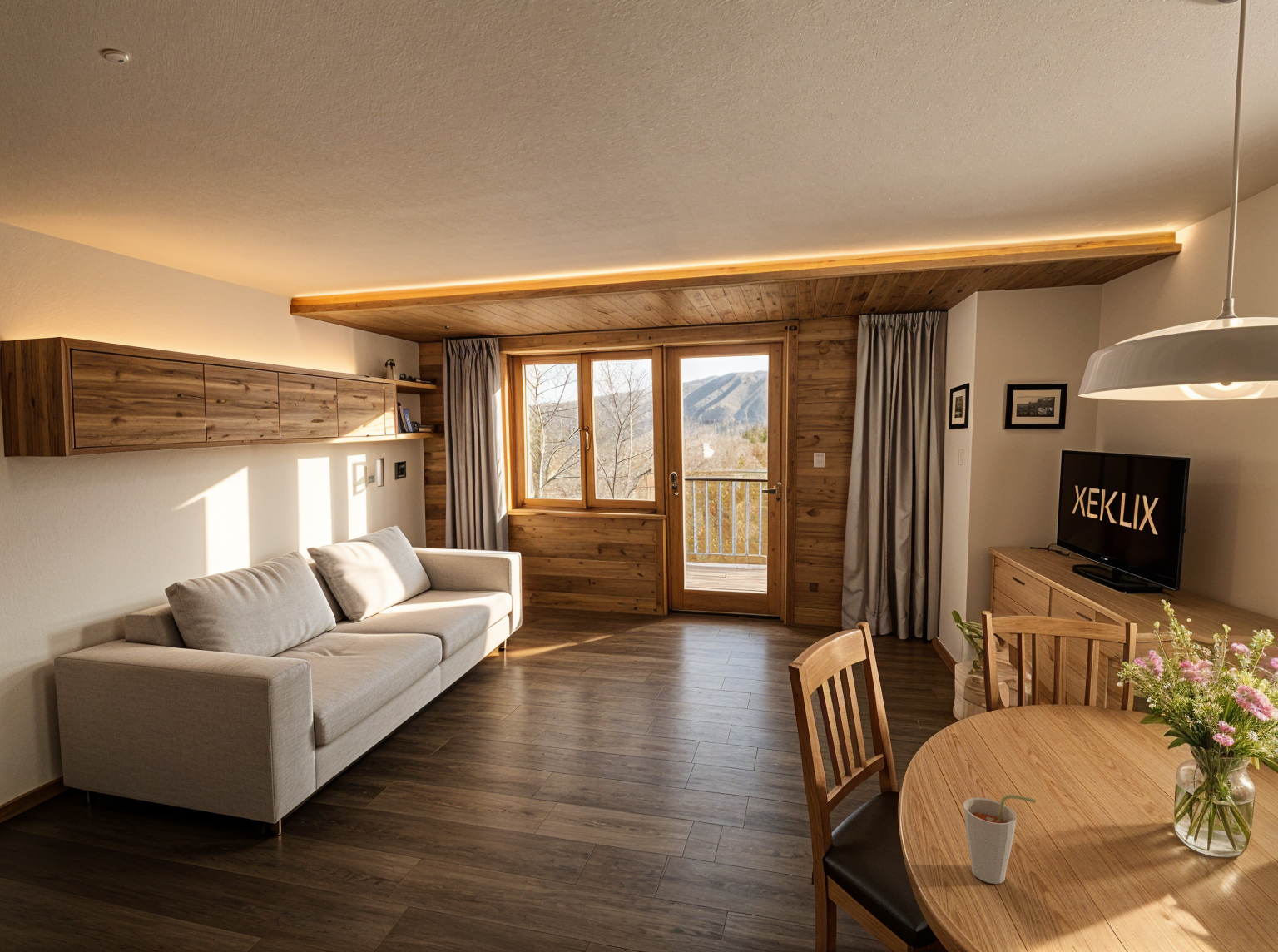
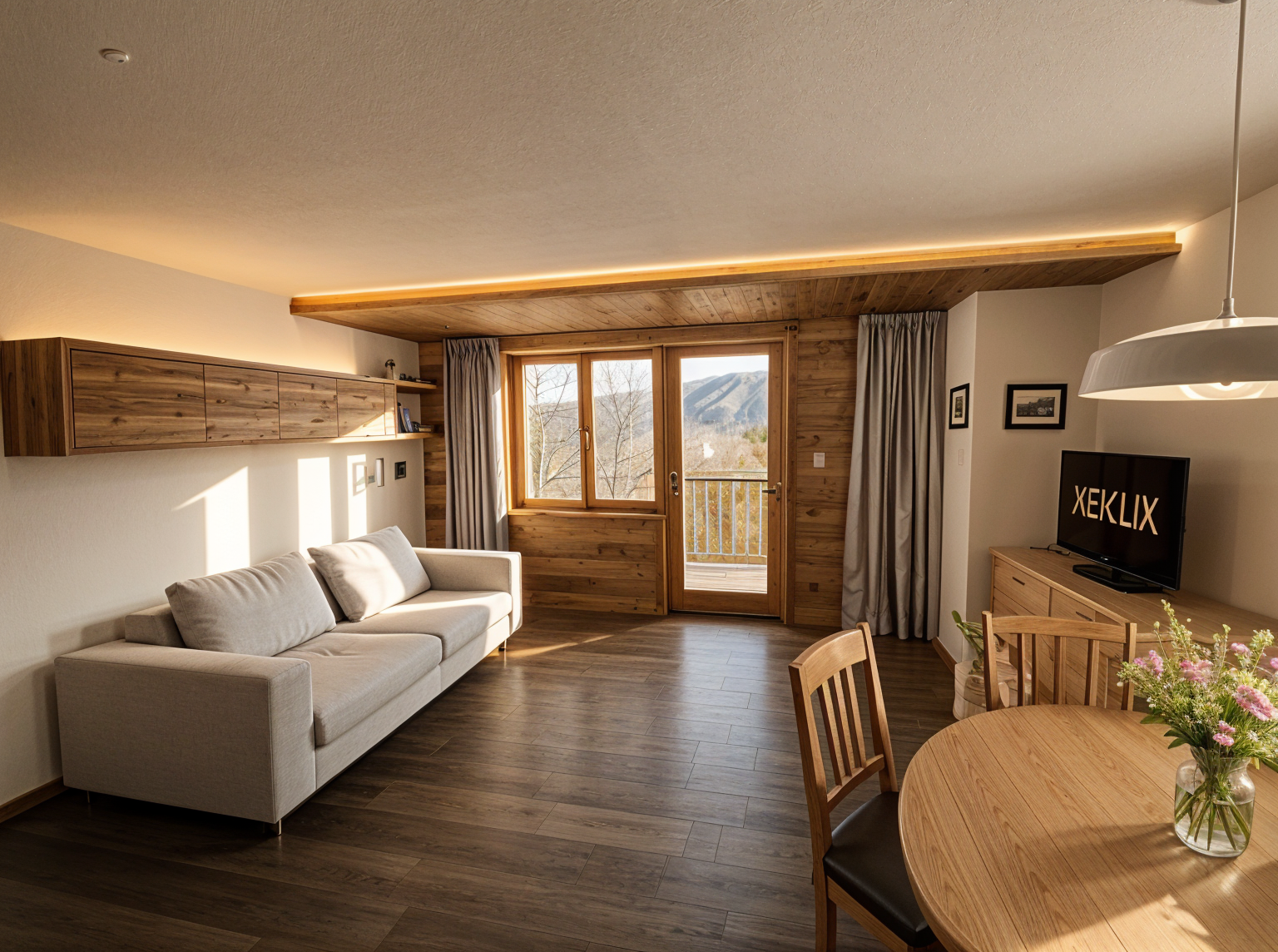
- cup [963,794,1036,885]
